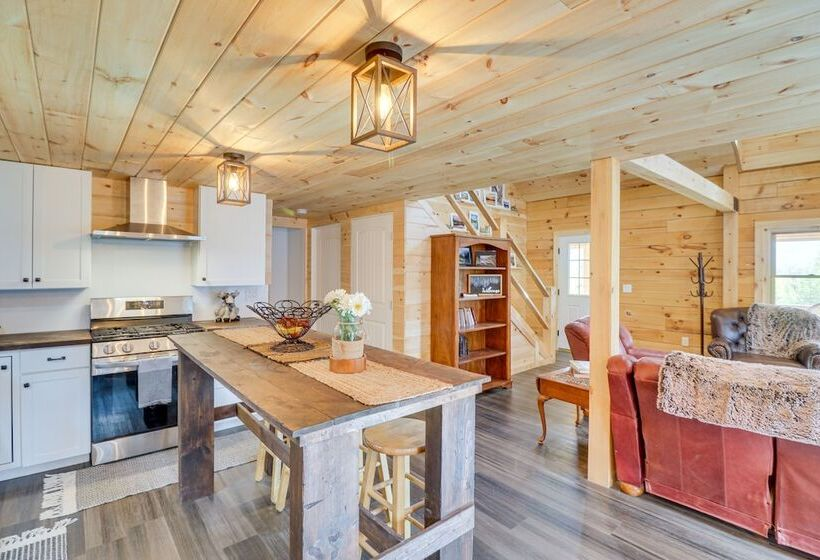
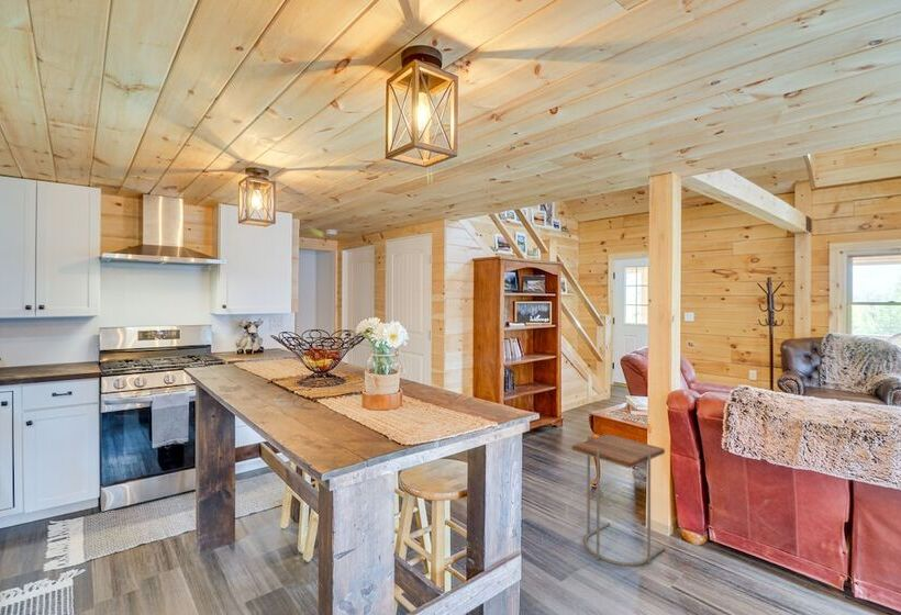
+ side table [571,433,666,567]
